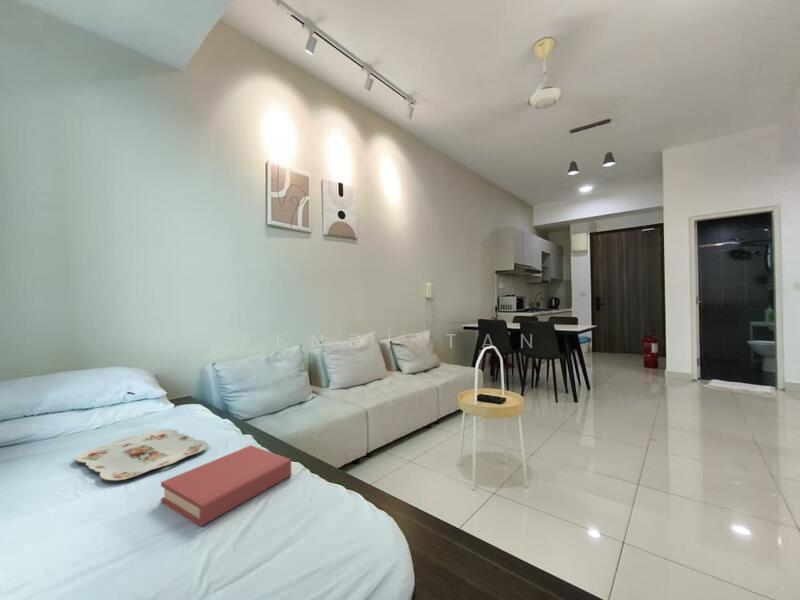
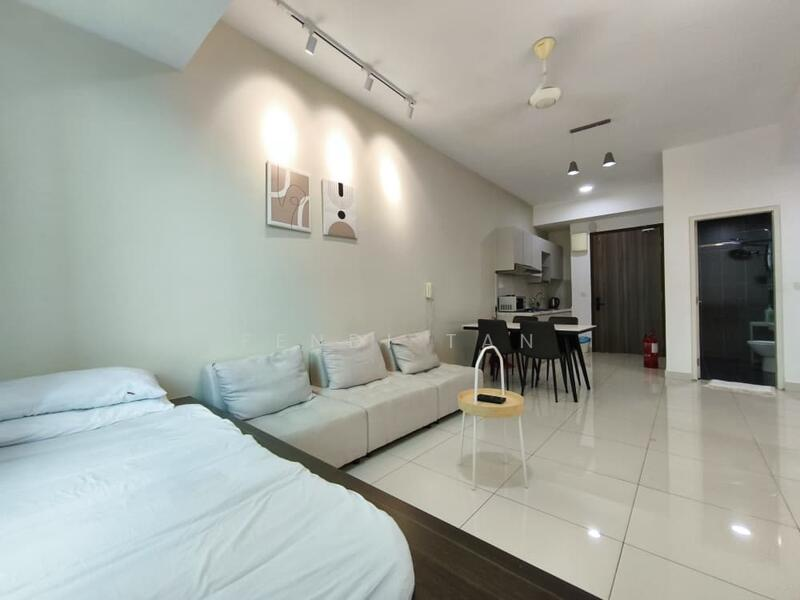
- hardback book [160,444,292,528]
- serving tray [74,428,209,482]
